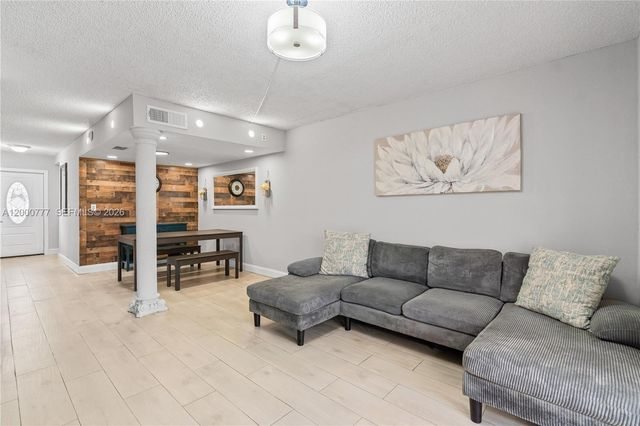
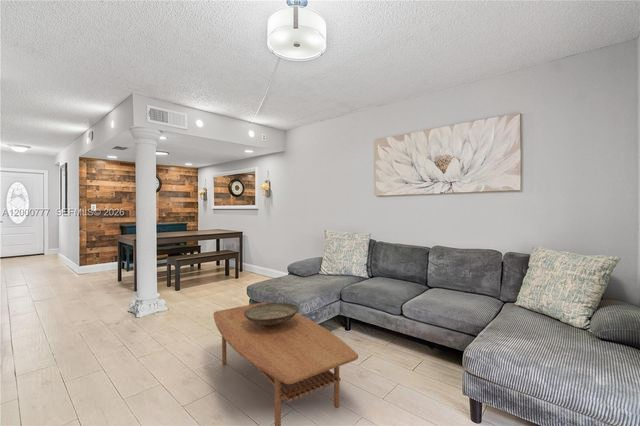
+ coffee table [213,301,359,426]
+ decorative bowl [244,302,300,327]
